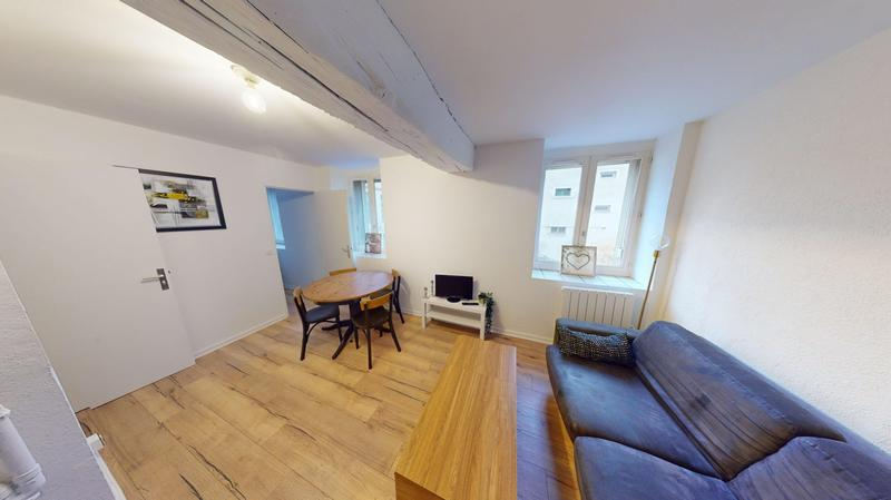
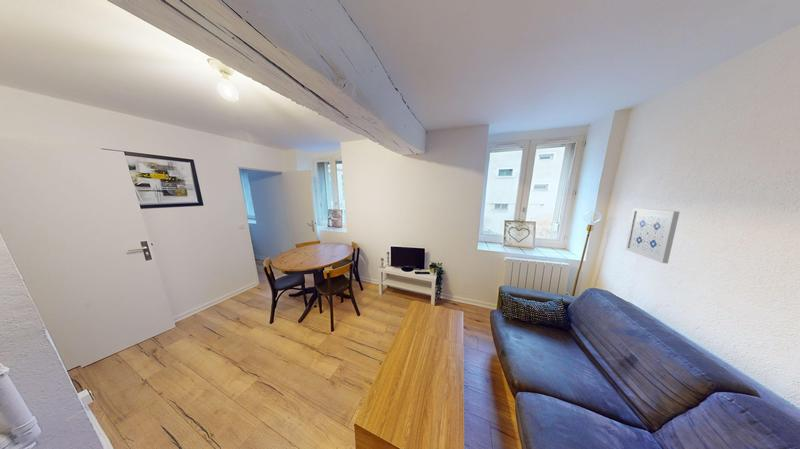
+ wall art [624,207,681,264]
